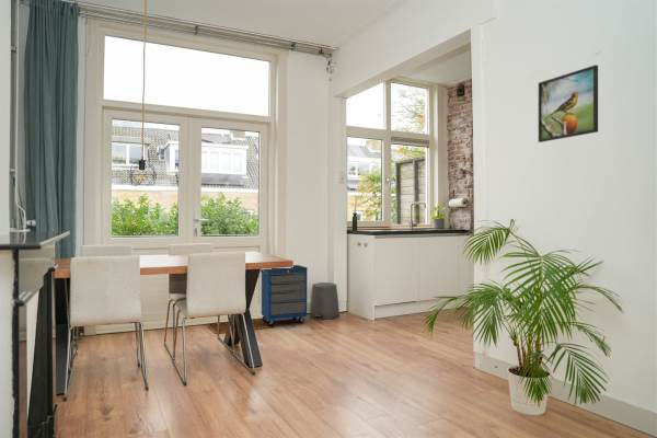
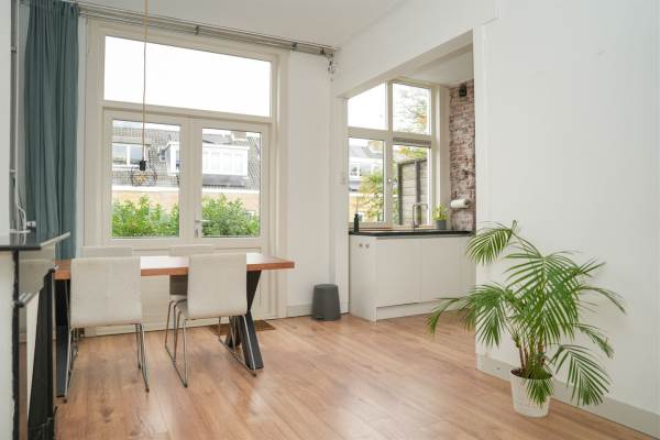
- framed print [538,65,599,143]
- cabinet [260,264,309,327]
